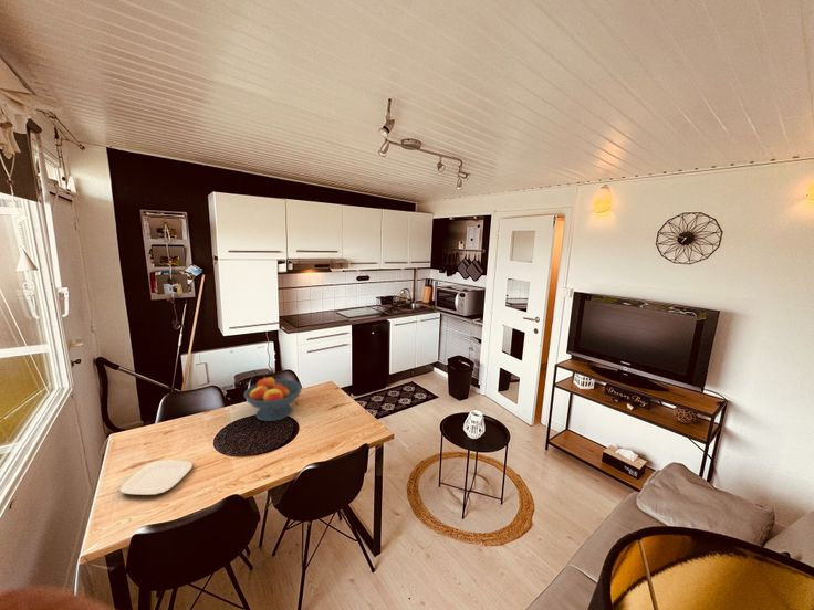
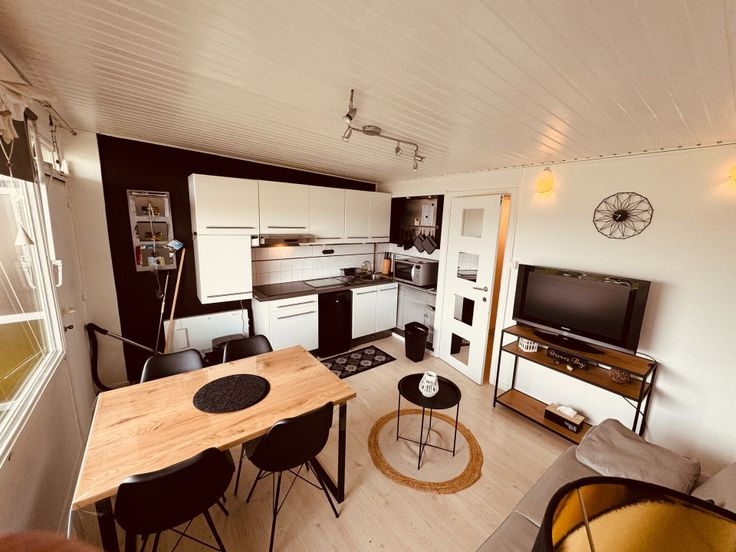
- plate [118,460,194,496]
- fruit bowl [243,375,303,422]
